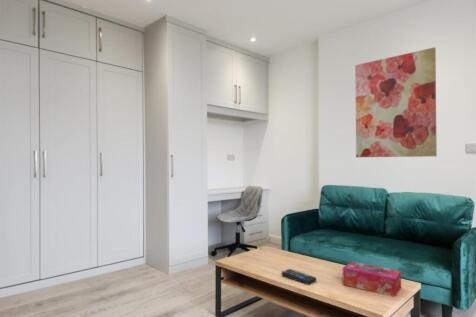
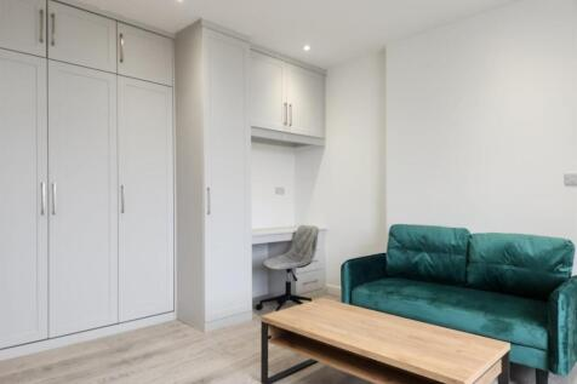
- wall art [354,46,438,158]
- remote control [281,268,317,286]
- tissue box [342,261,402,298]
